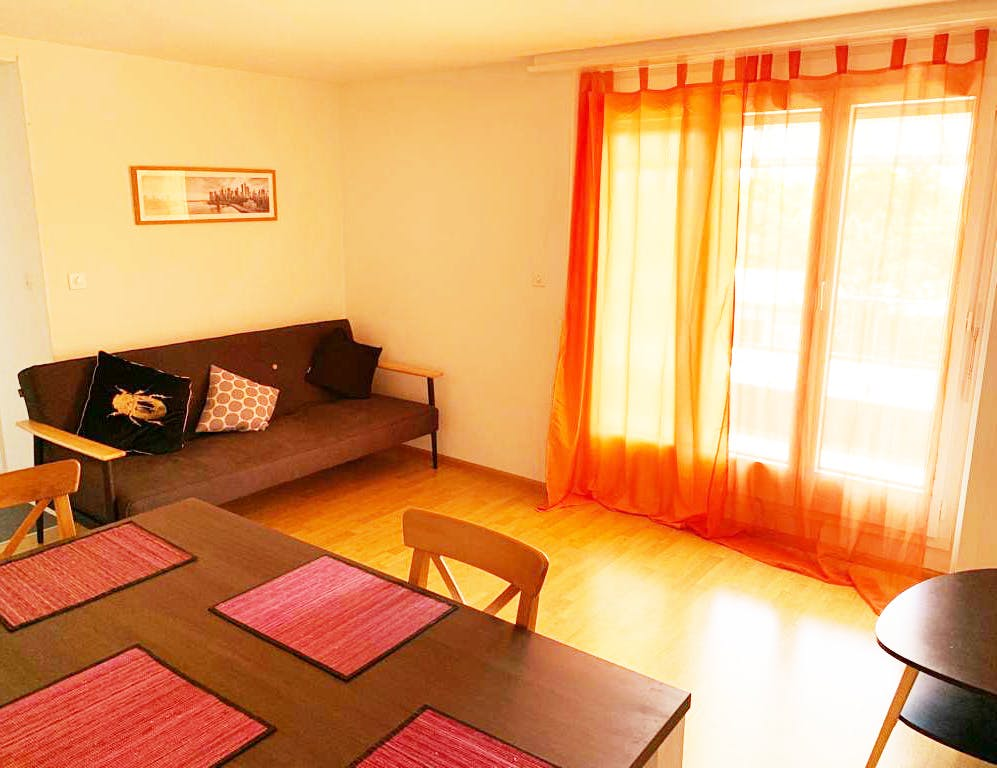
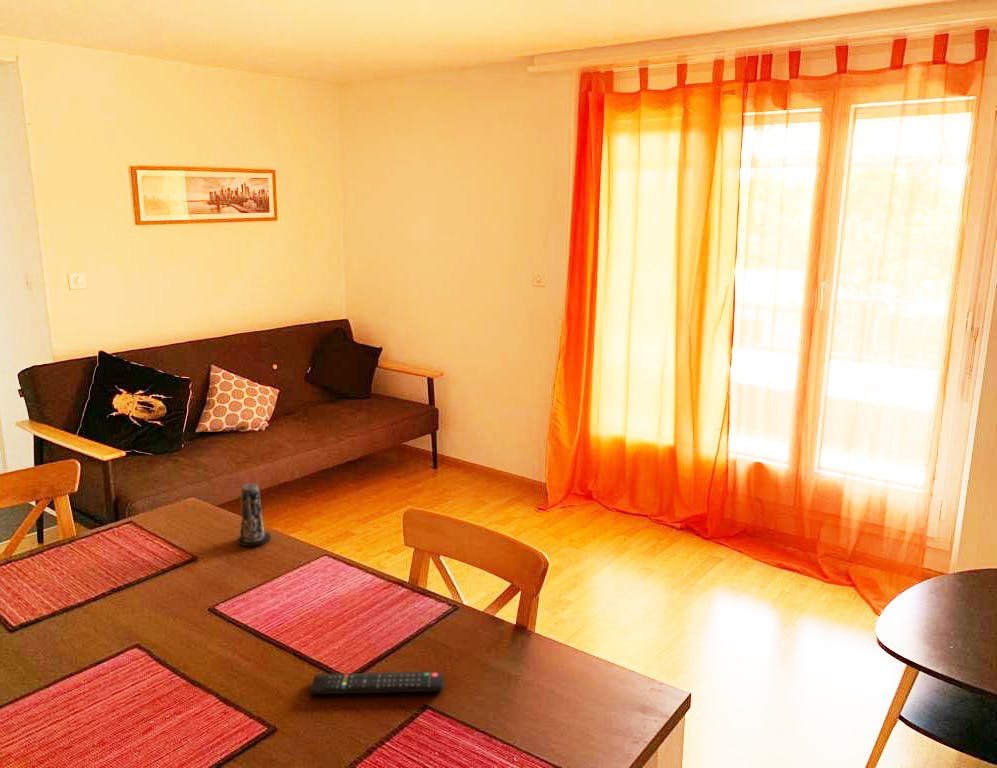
+ remote control [309,670,445,695]
+ candle [237,482,271,547]
